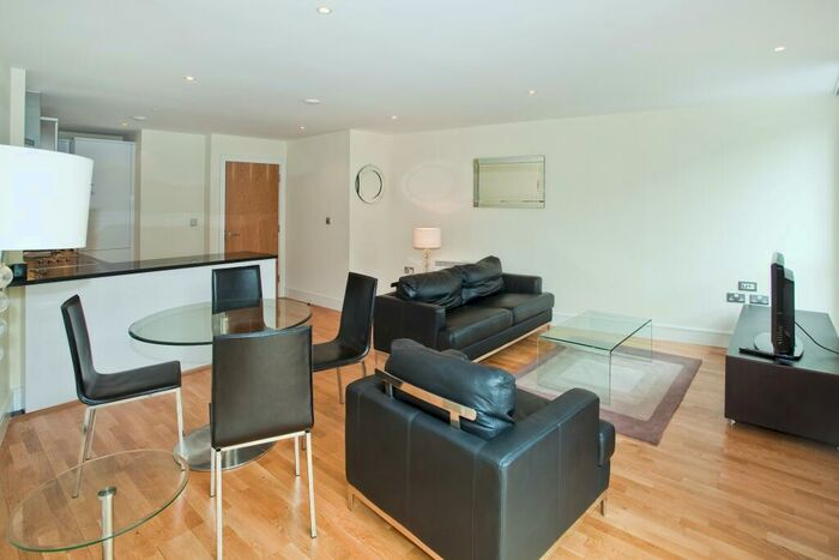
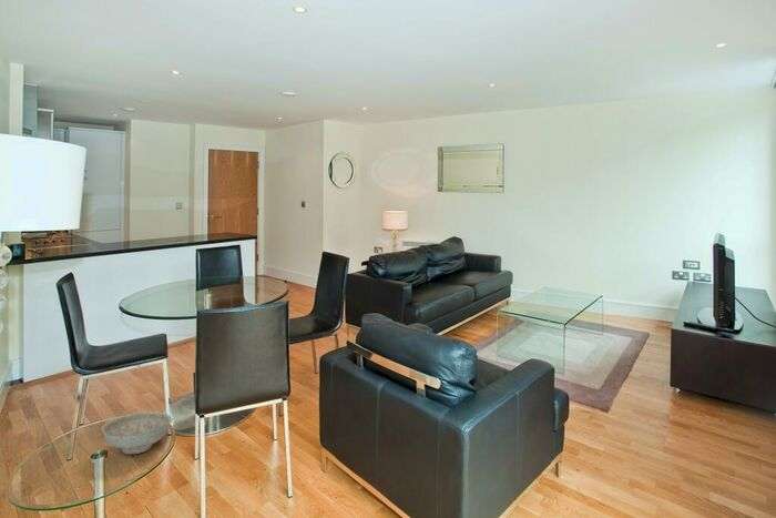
+ decorative bowl [101,410,173,455]
